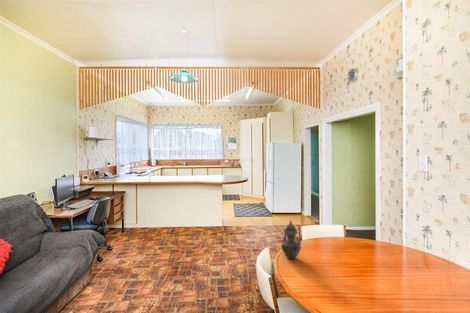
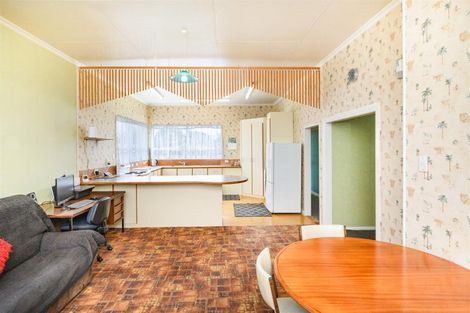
- teapot [280,219,302,260]
